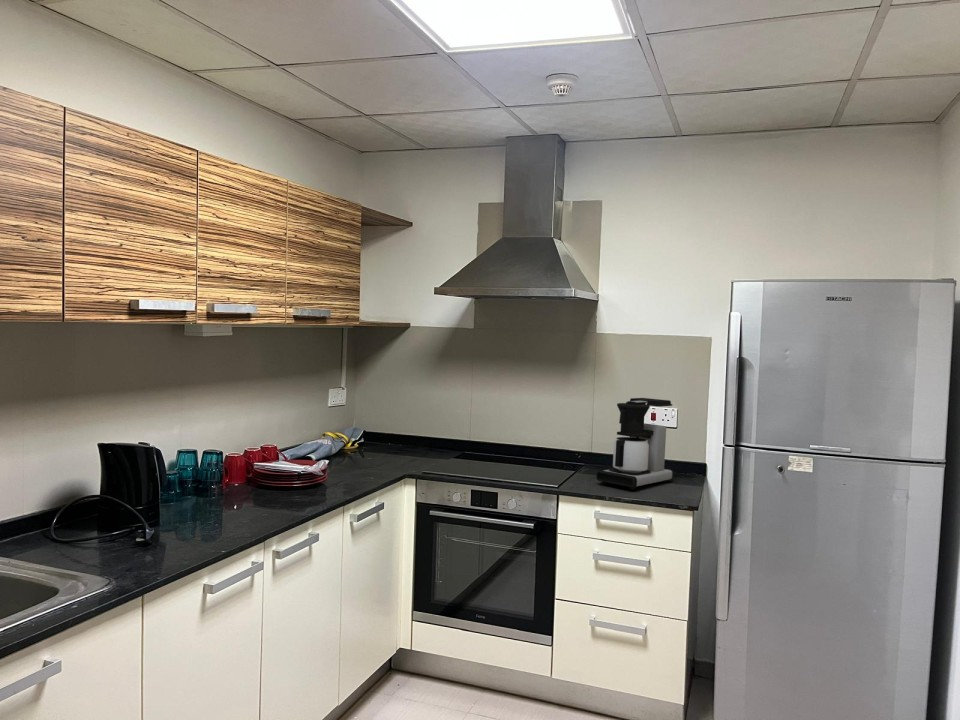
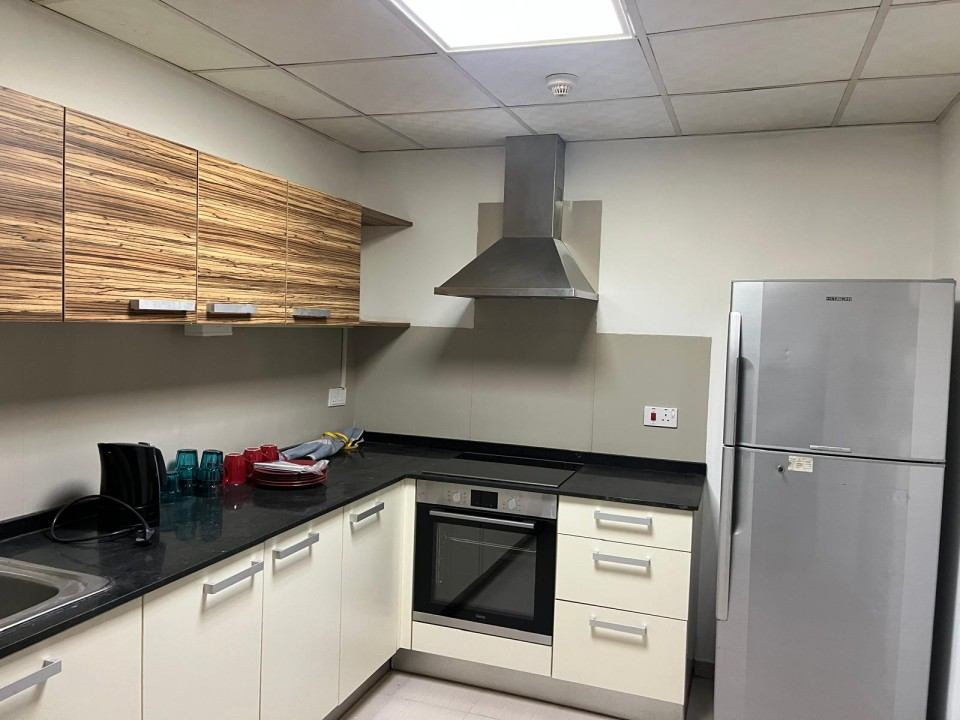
- coffee maker [595,397,675,491]
